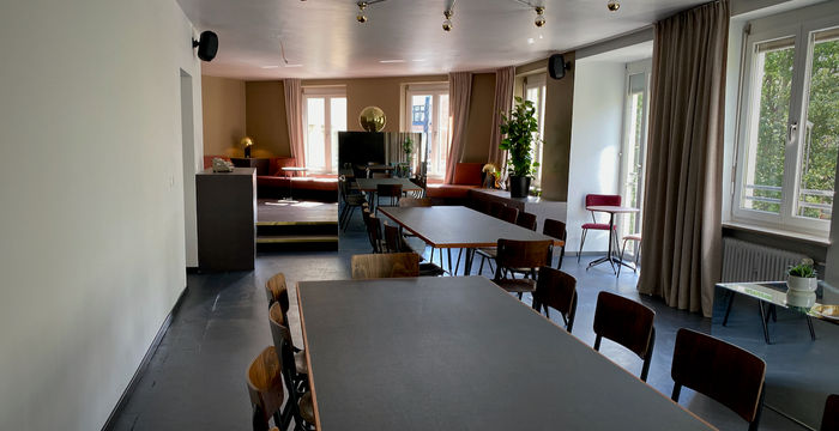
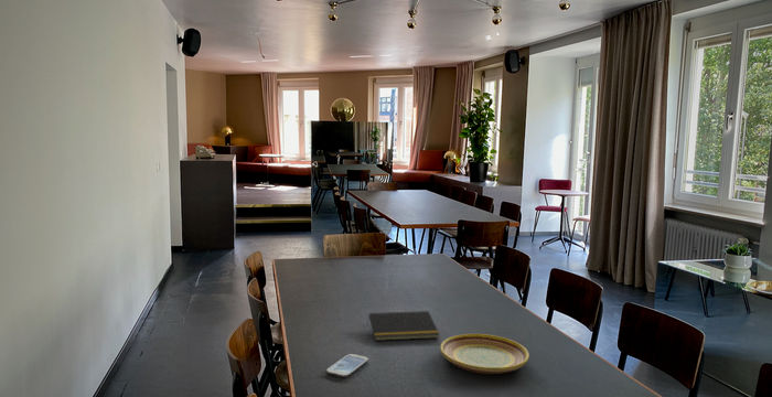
+ plate [439,333,530,375]
+ notepad [366,310,441,342]
+ smartphone [325,353,369,377]
